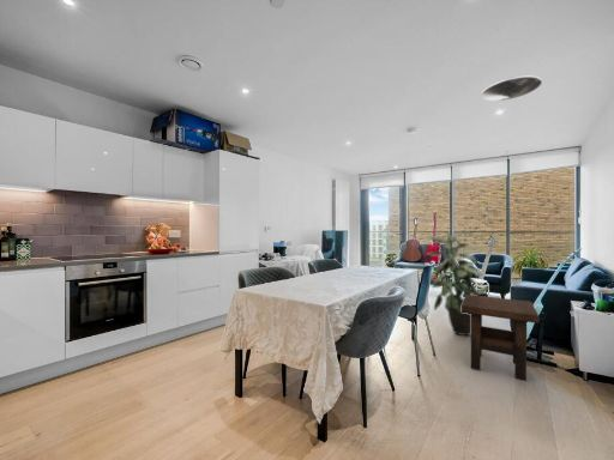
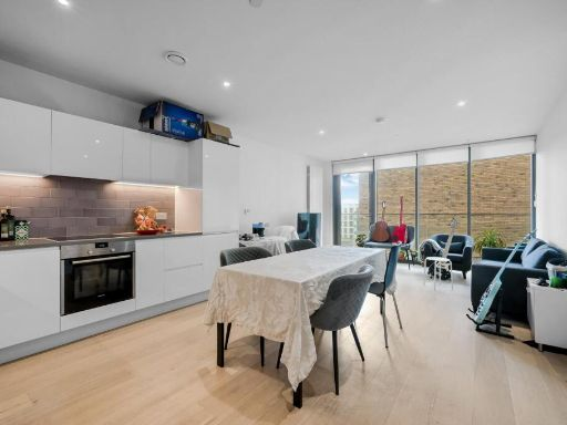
- side table [462,293,541,382]
- ceiling light [481,75,543,102]
- indoor plant [425,229,490,337]
